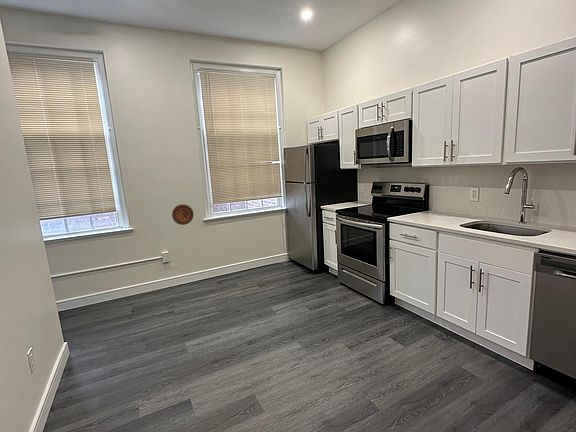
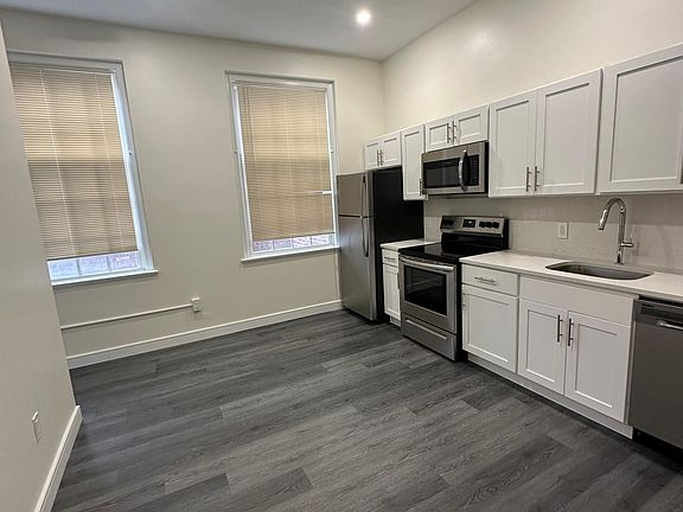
- decorative plate [171,204,195,226]
